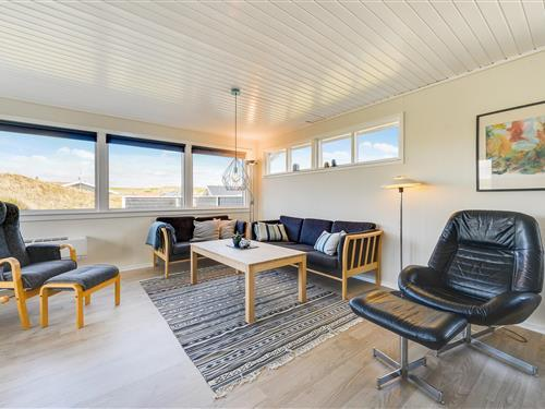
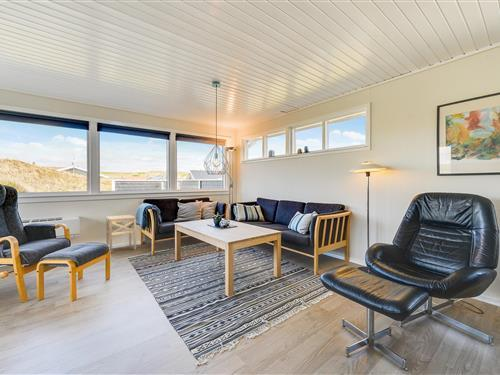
+ side table [105,214,137,254]
